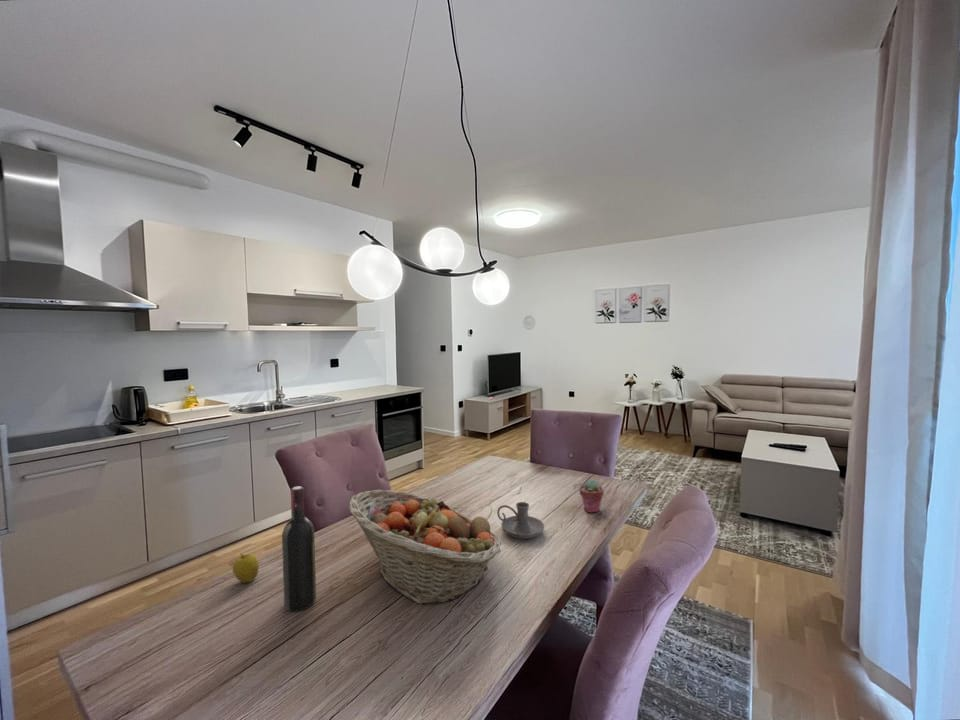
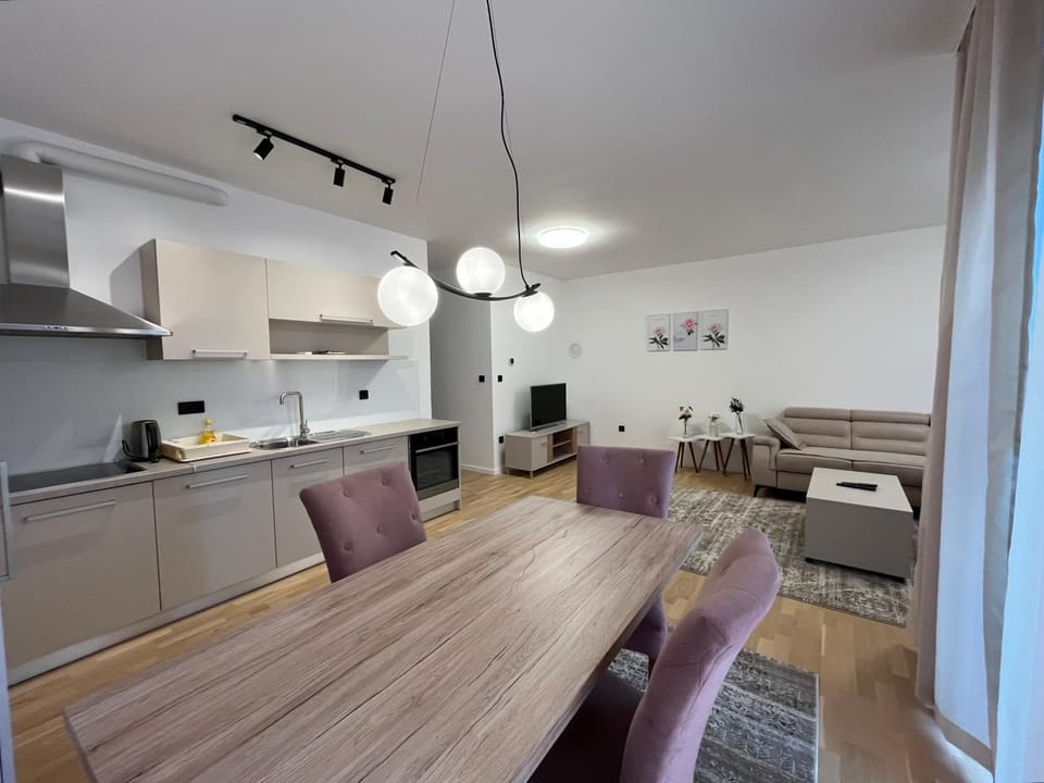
- wine bottle [281,485,317,613]
- fruit basket [348,489,502,605]
- apple [232,552,260,584]
- candle holder [496,501,545,539]
- potted succulent [578,479,605,514]
